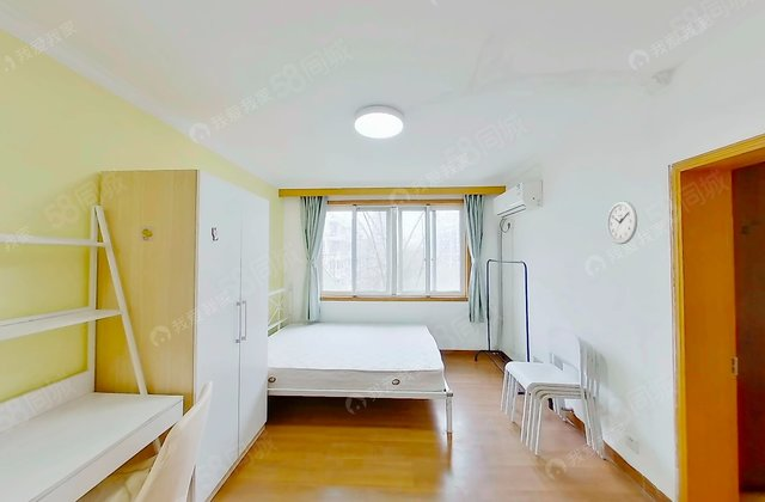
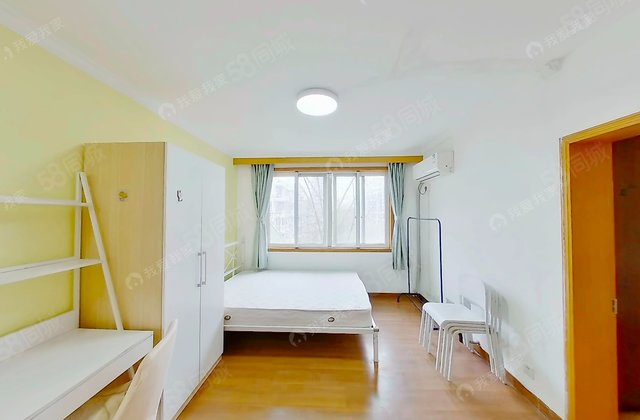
- wall clock [606,200,638,245]
